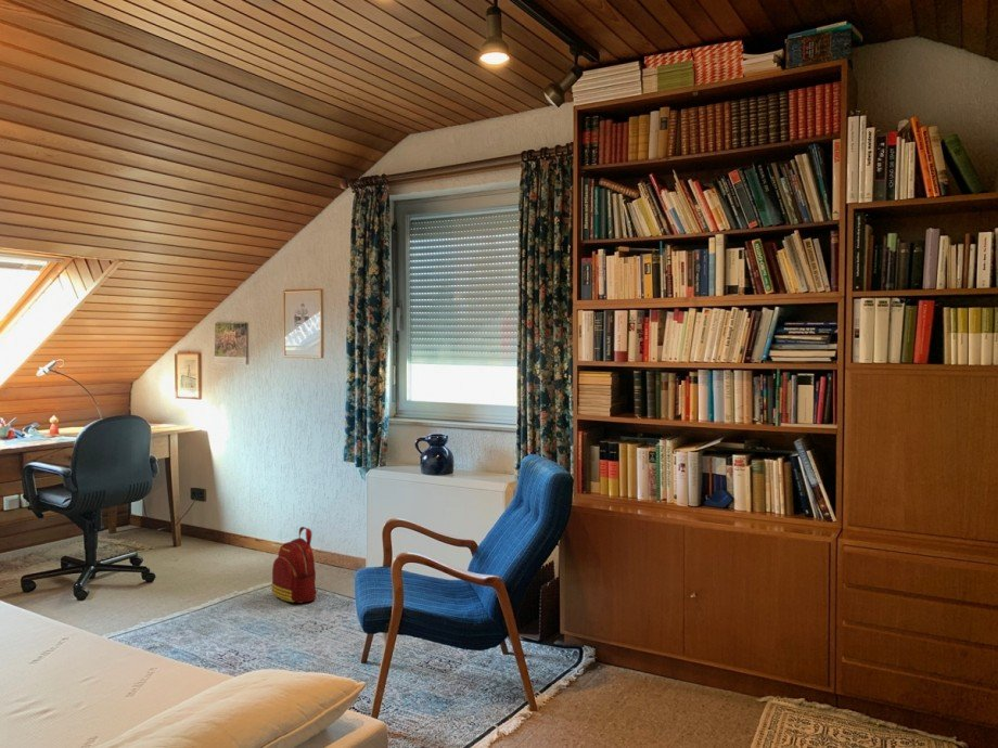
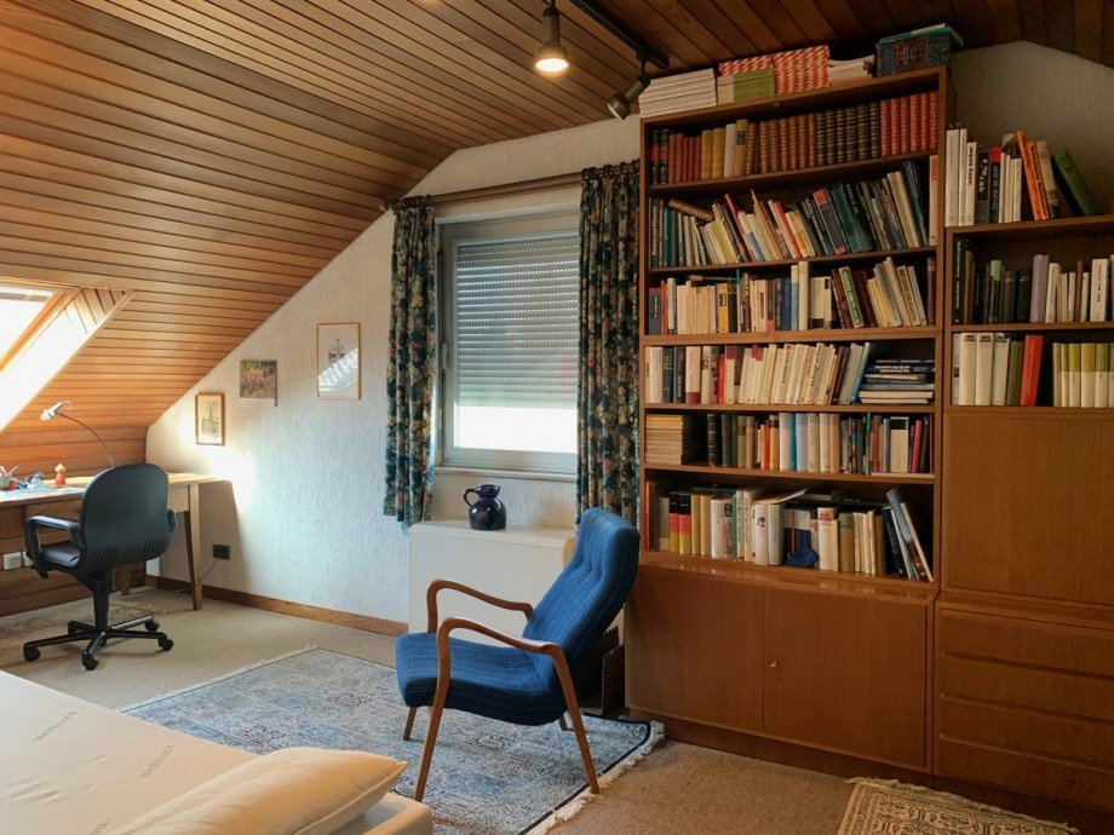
- backpack [270,526,319,605]
